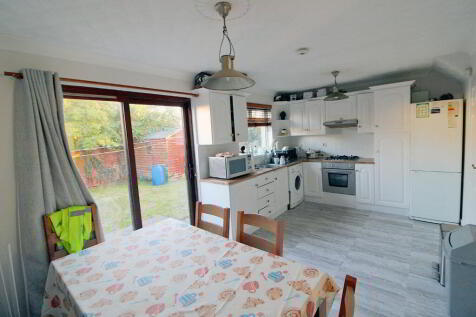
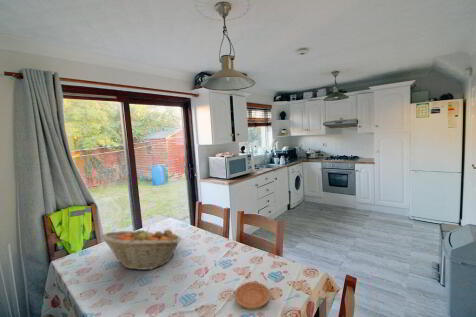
+ saucer [234,281,271,310]
+ fruit basket [99,227,183,271]
